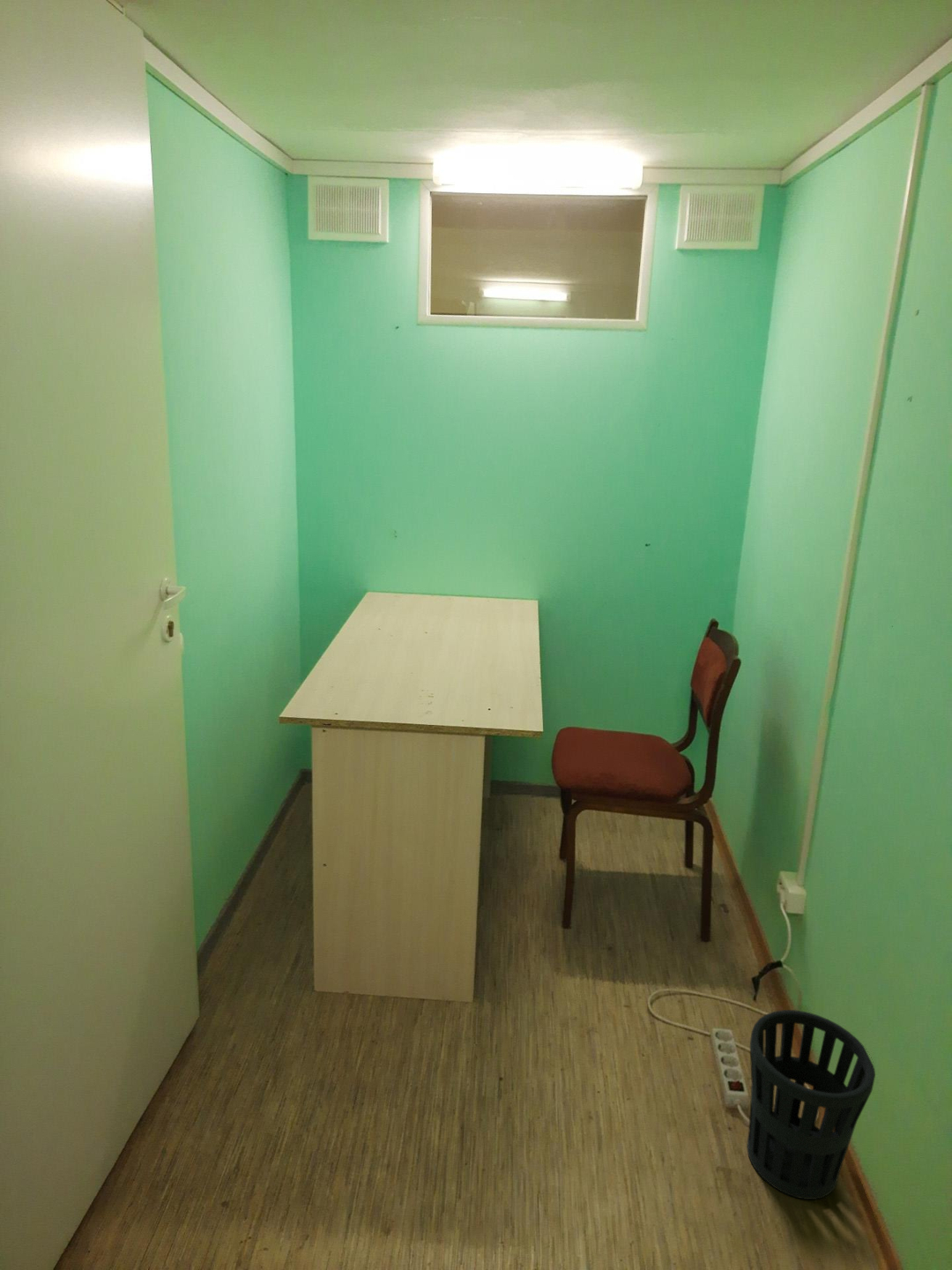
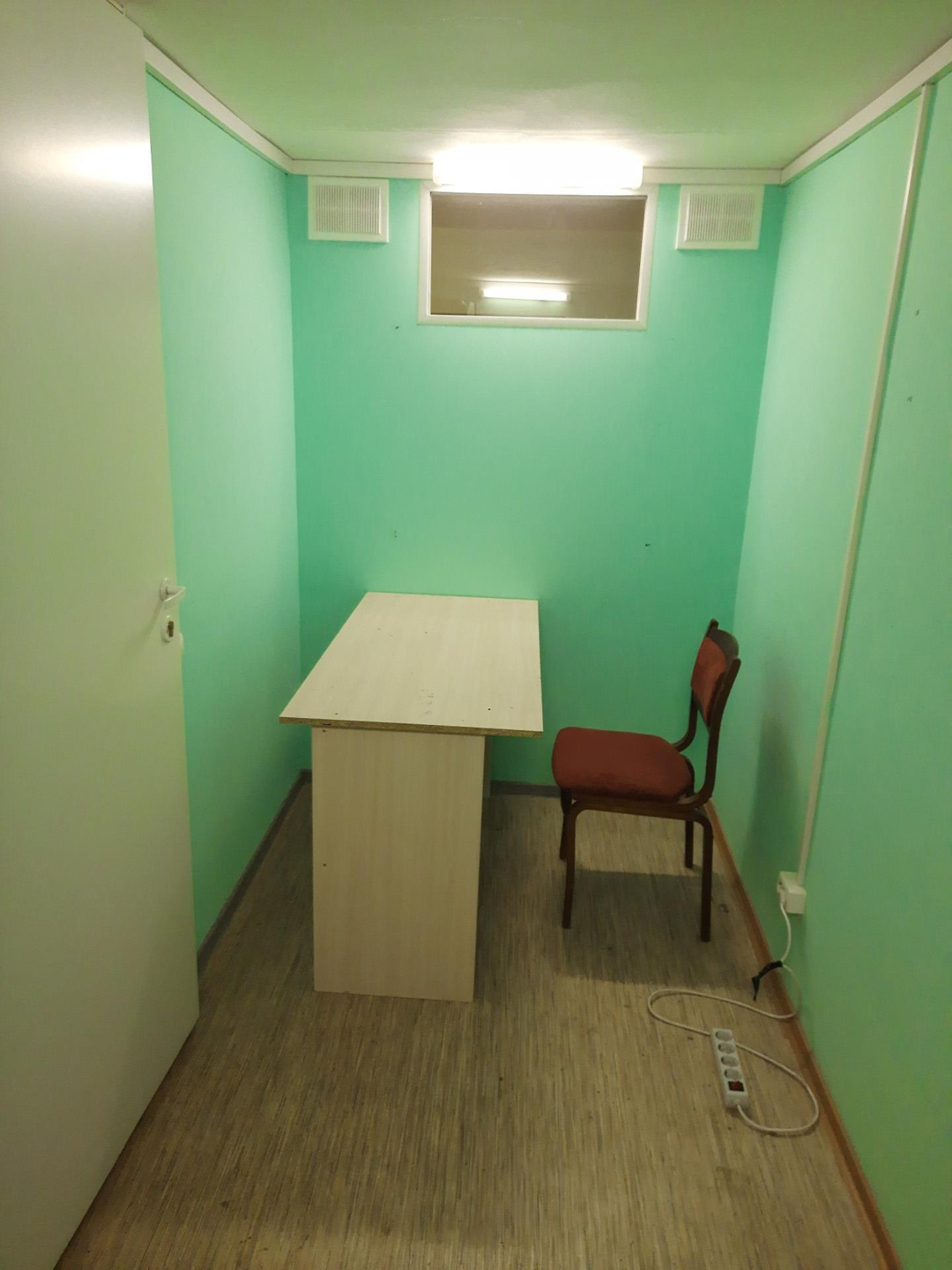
- wastebasket [746,1009,876,1200]
